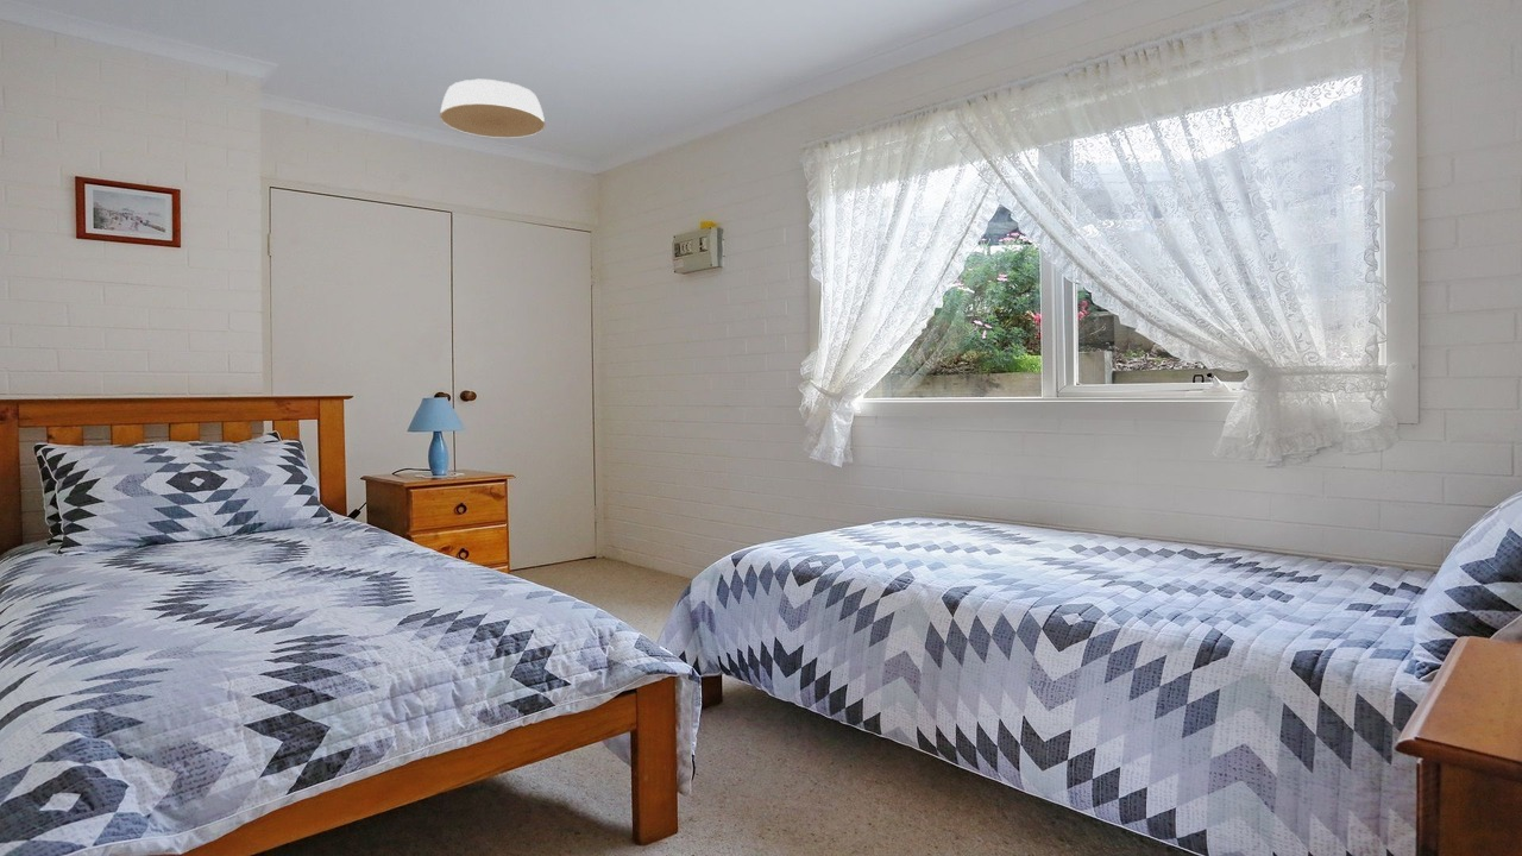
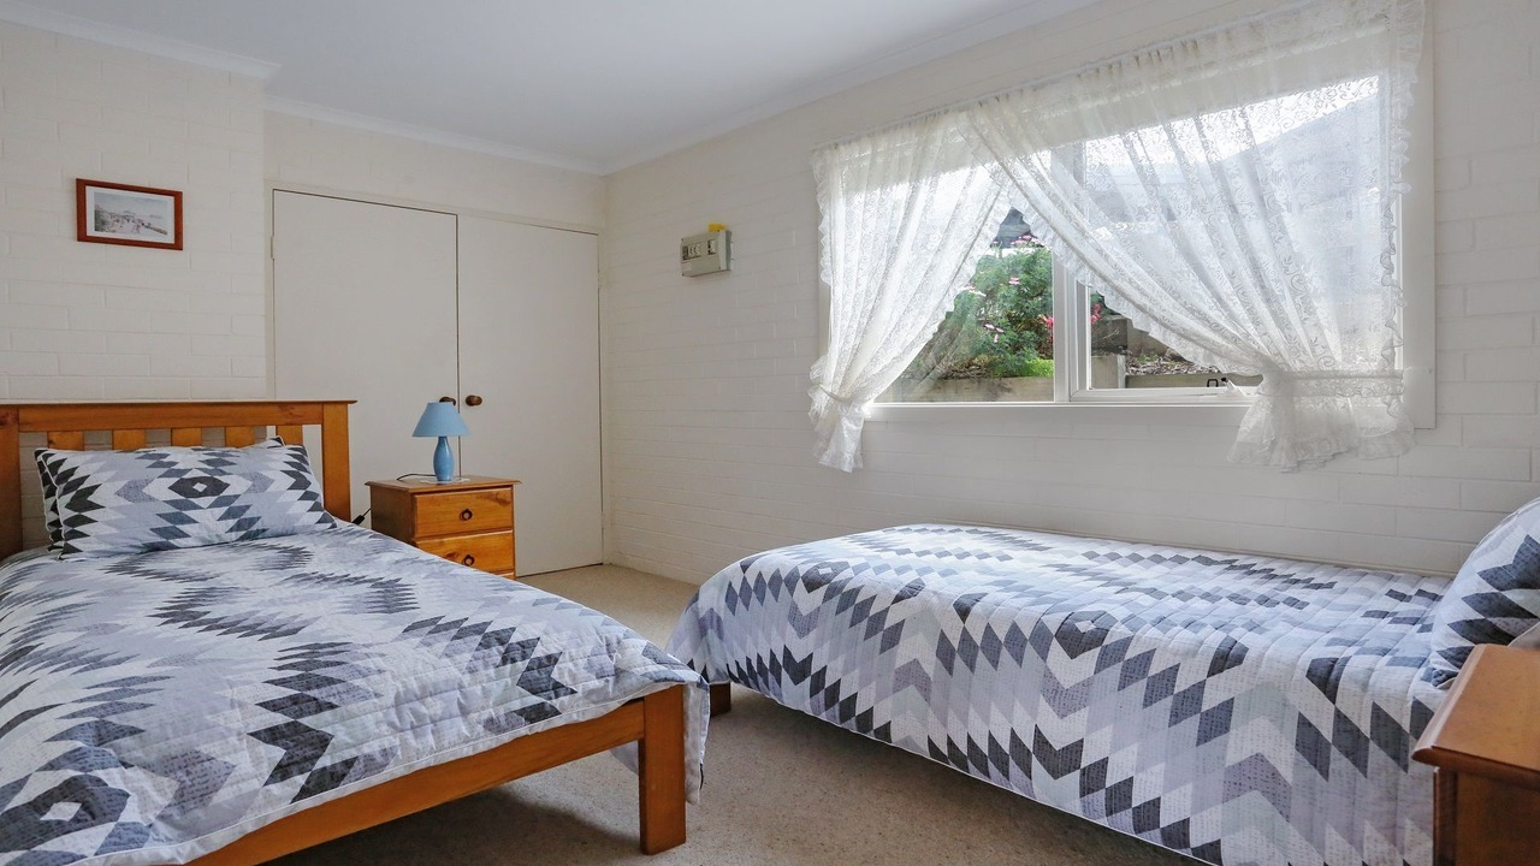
- ceiling light [439,78,547,139]
